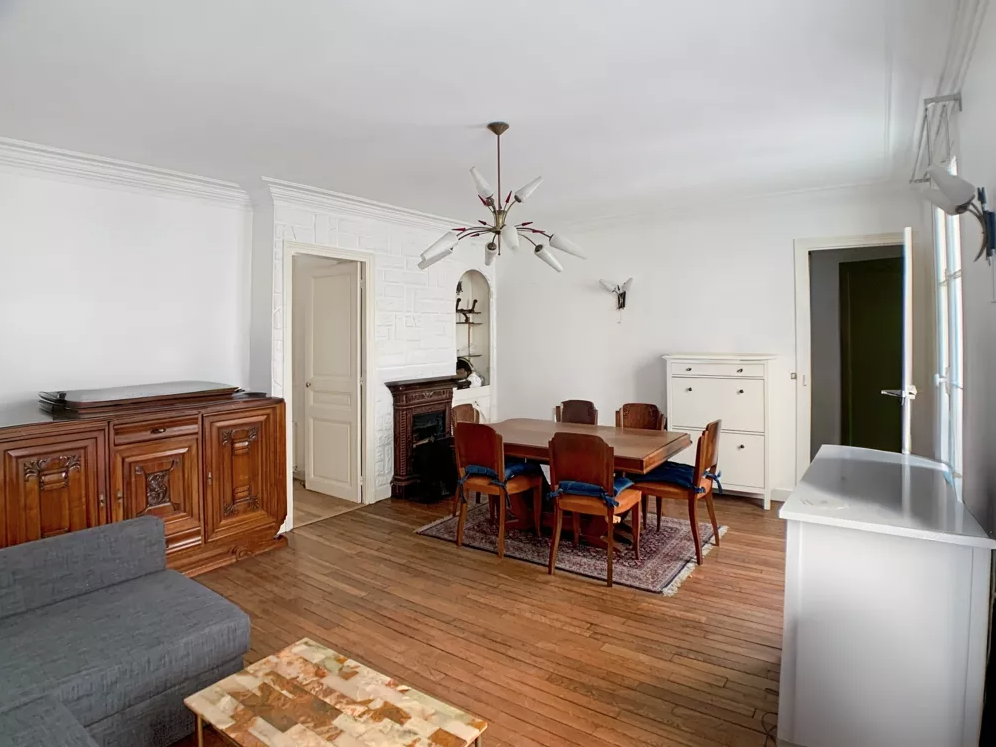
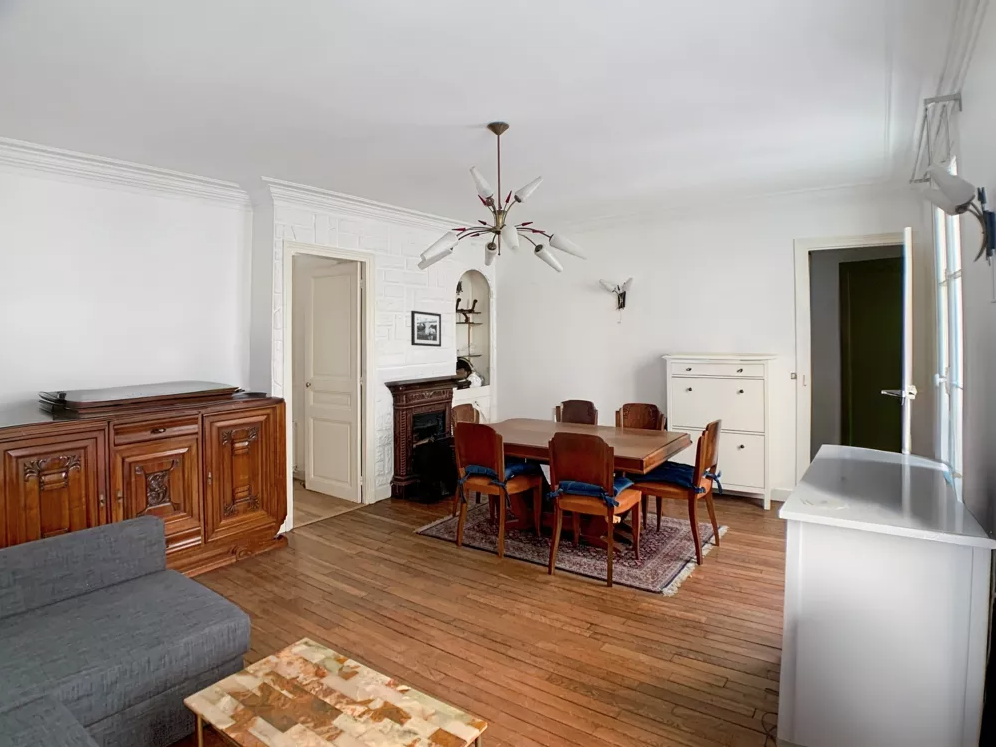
+ picture frame [410,310,442,348]
